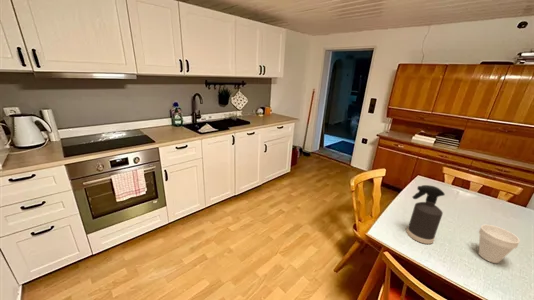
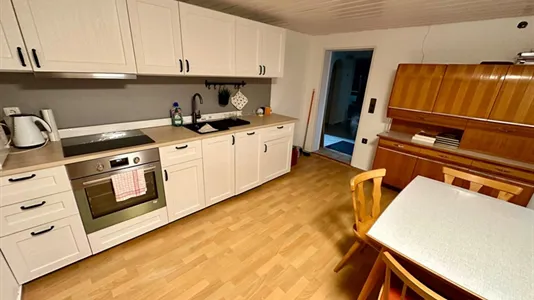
- spray bottle [406,184,446,245]
- cup [478,224,521,264]
